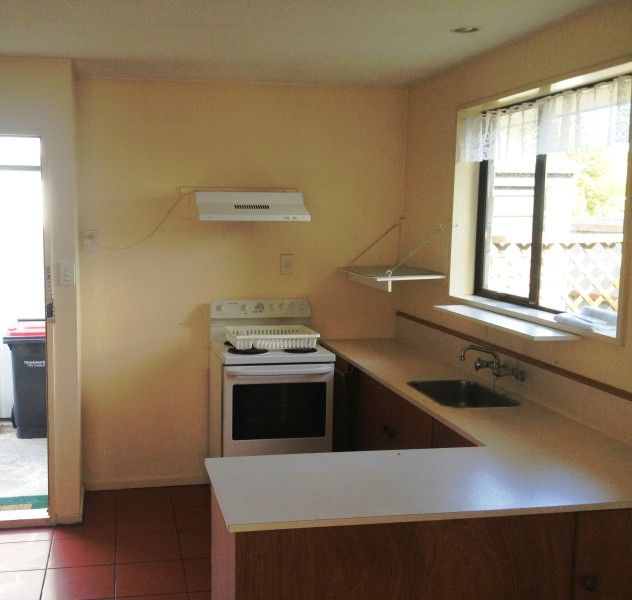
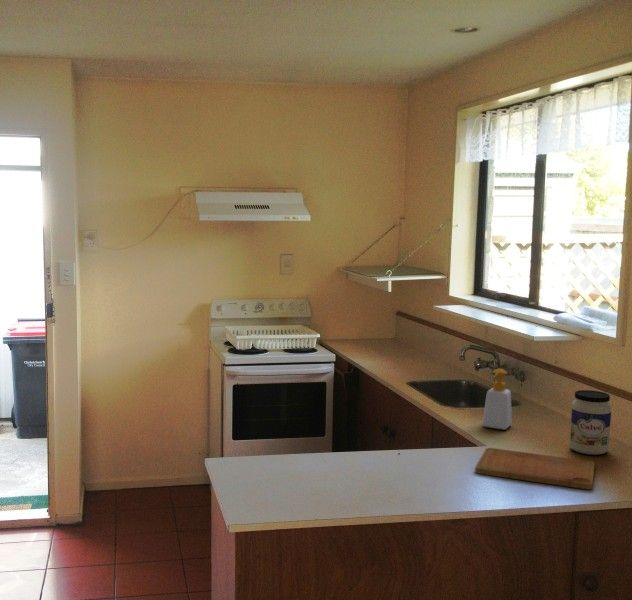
+ jar [568,389,612,456]
+ soap bottle [482,368,513,431]
+ cutting board [474,447,596,491]
